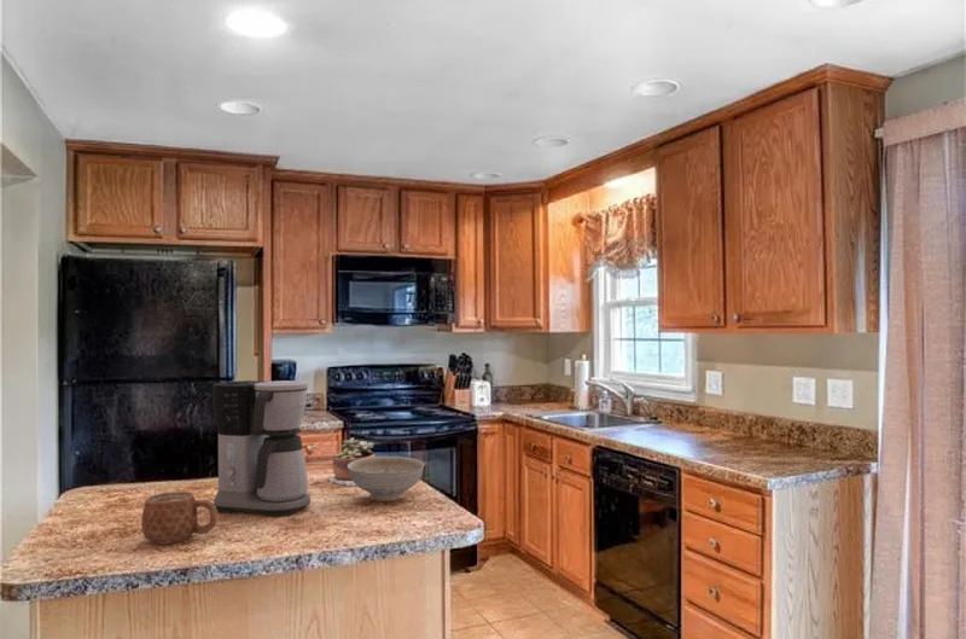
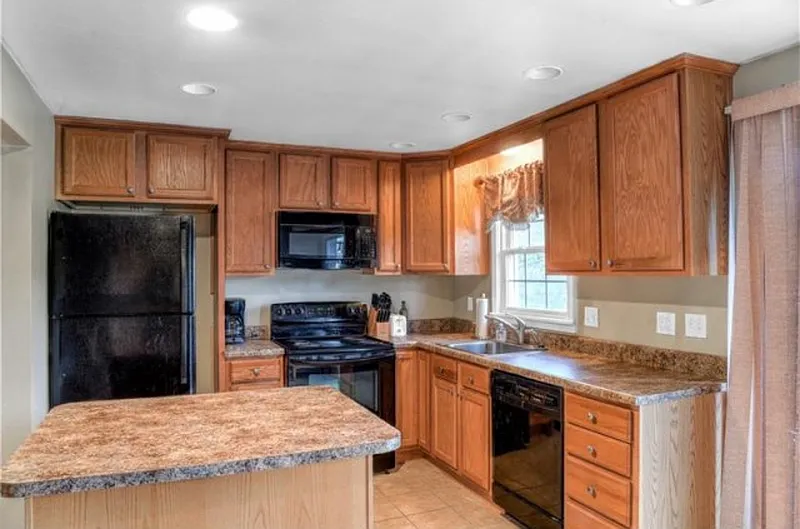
- decorative bowl [348,455,426,503]
- coffee maker [211,379,312,517]
- succulent plant [325,436,376,488]
- mug [140,490,219,545]
